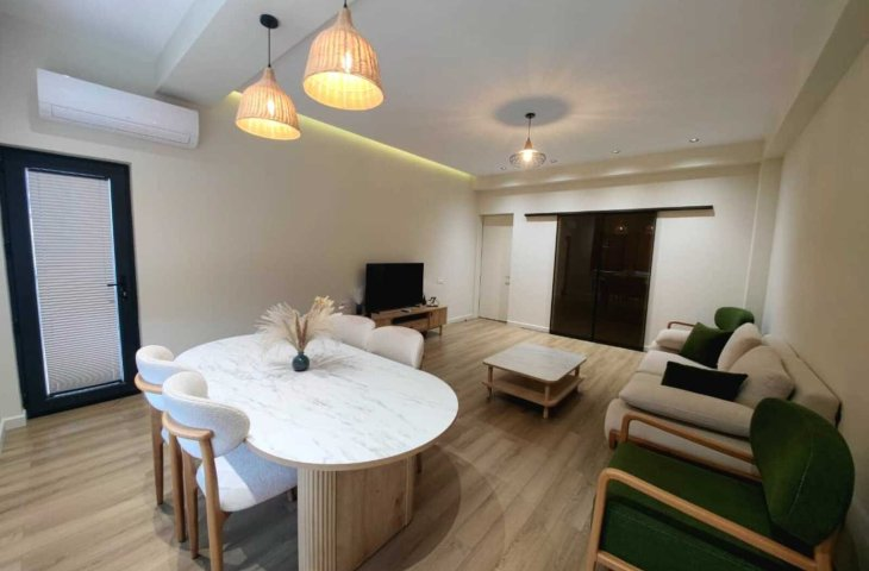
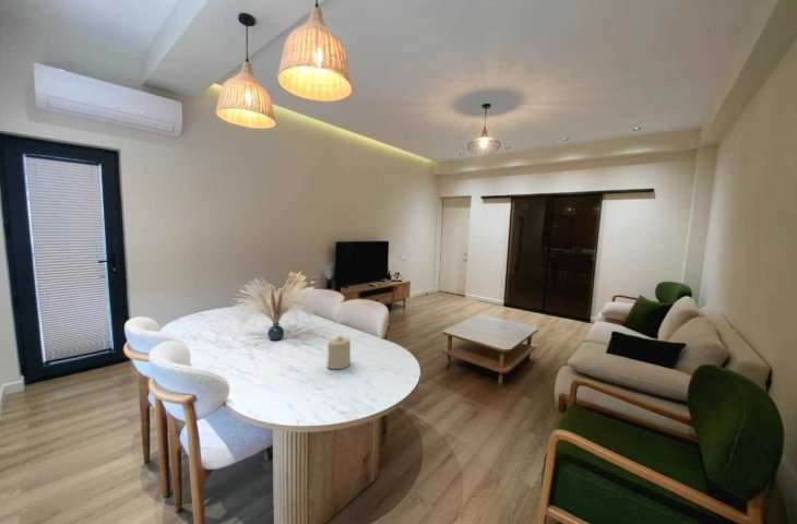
+ candle [326,335,352,370]
